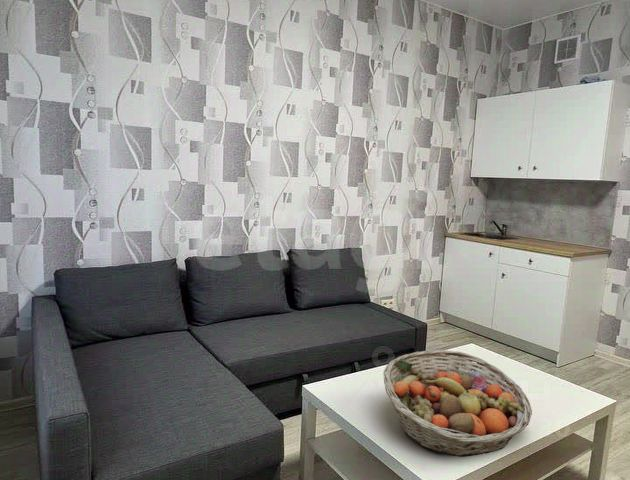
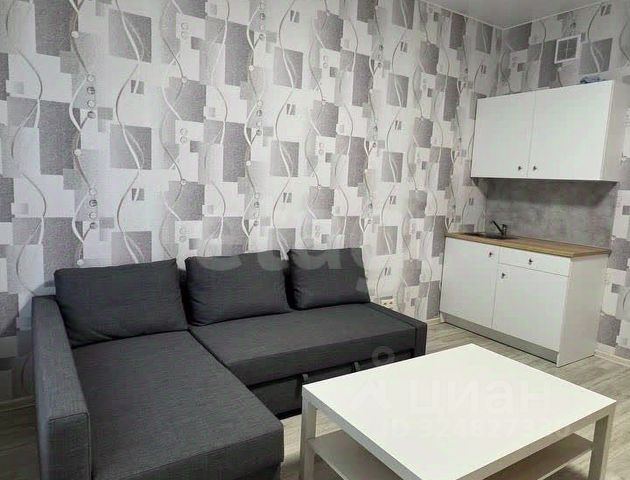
- fruit basket [382,349,533,458]
